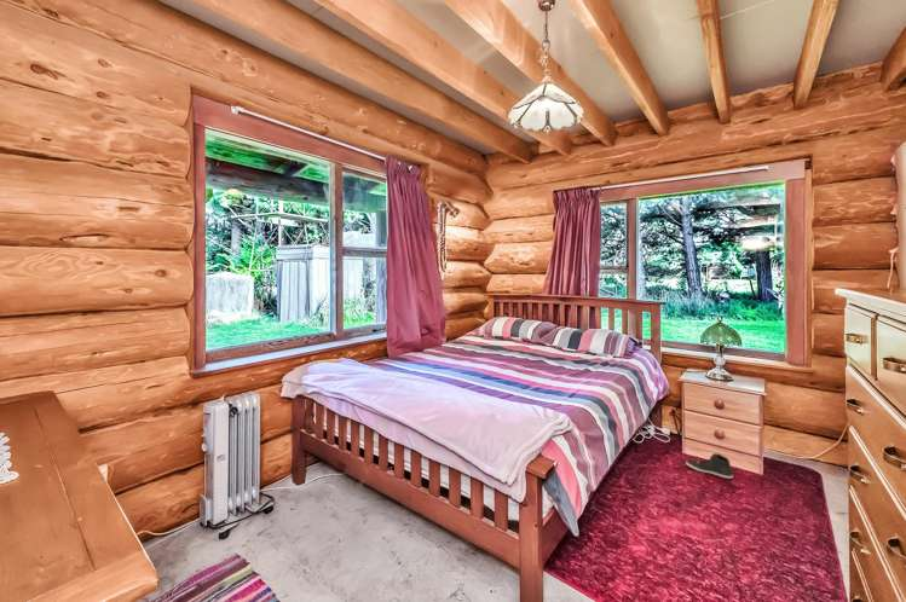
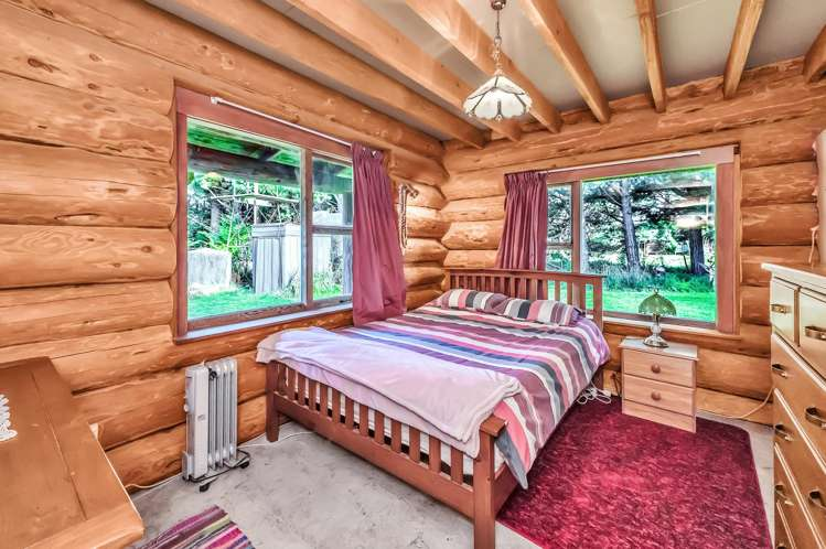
- sneaker [685,452,734,480]
